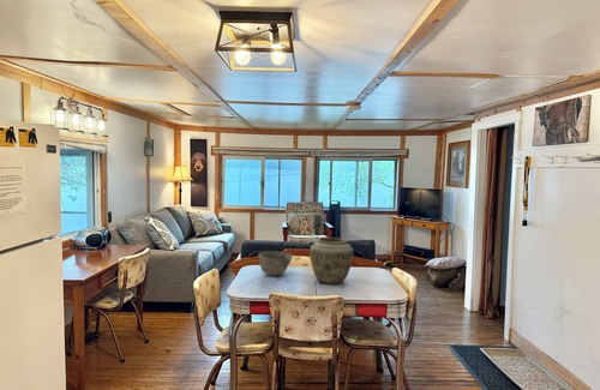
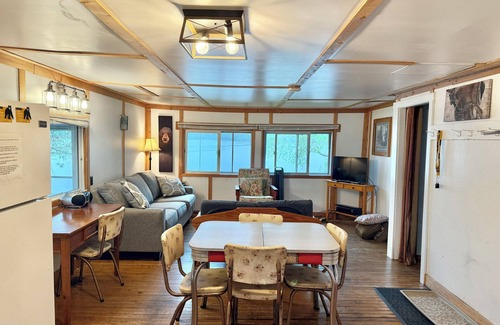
- bowl [257,250,294,276]
- vase [308,236,354,284]
